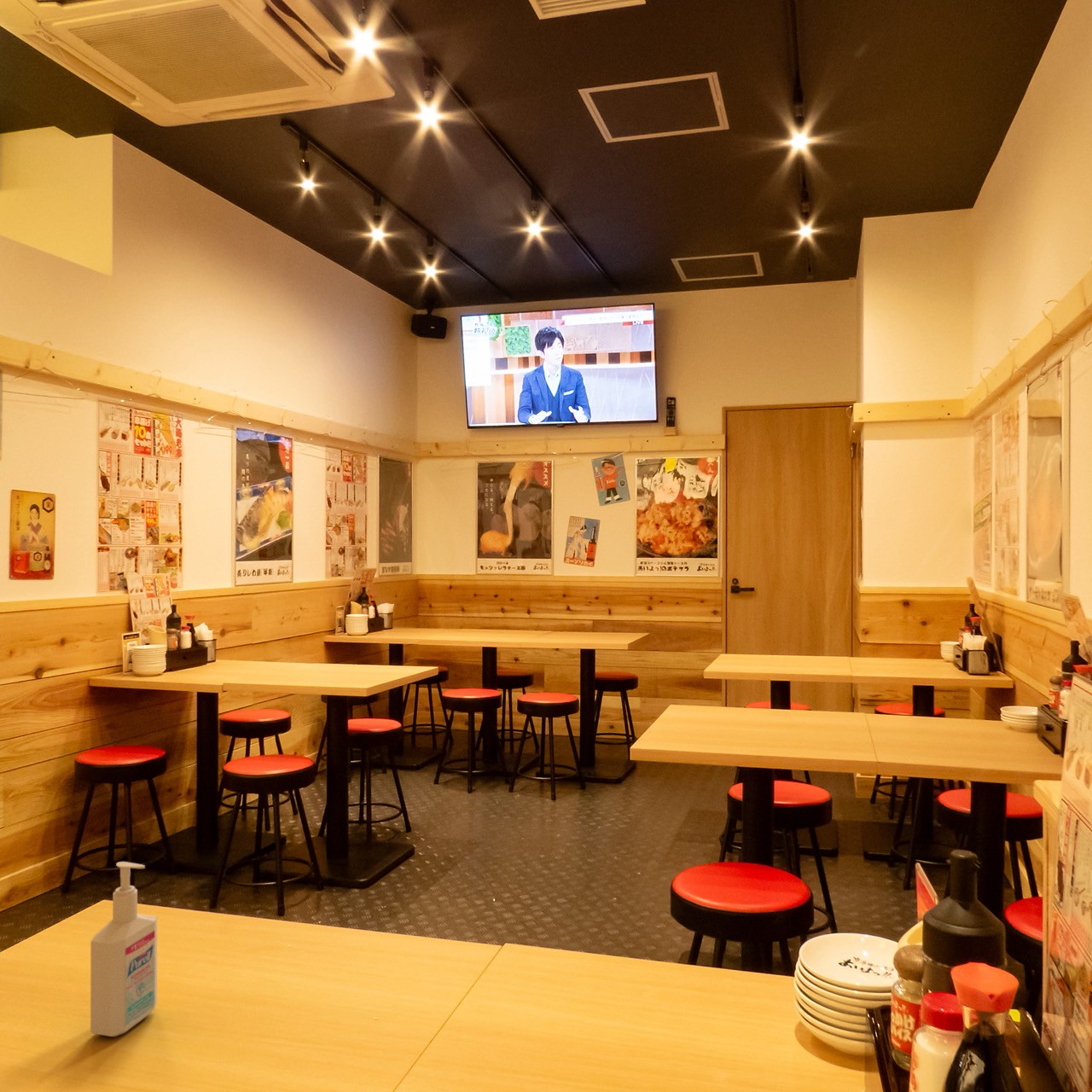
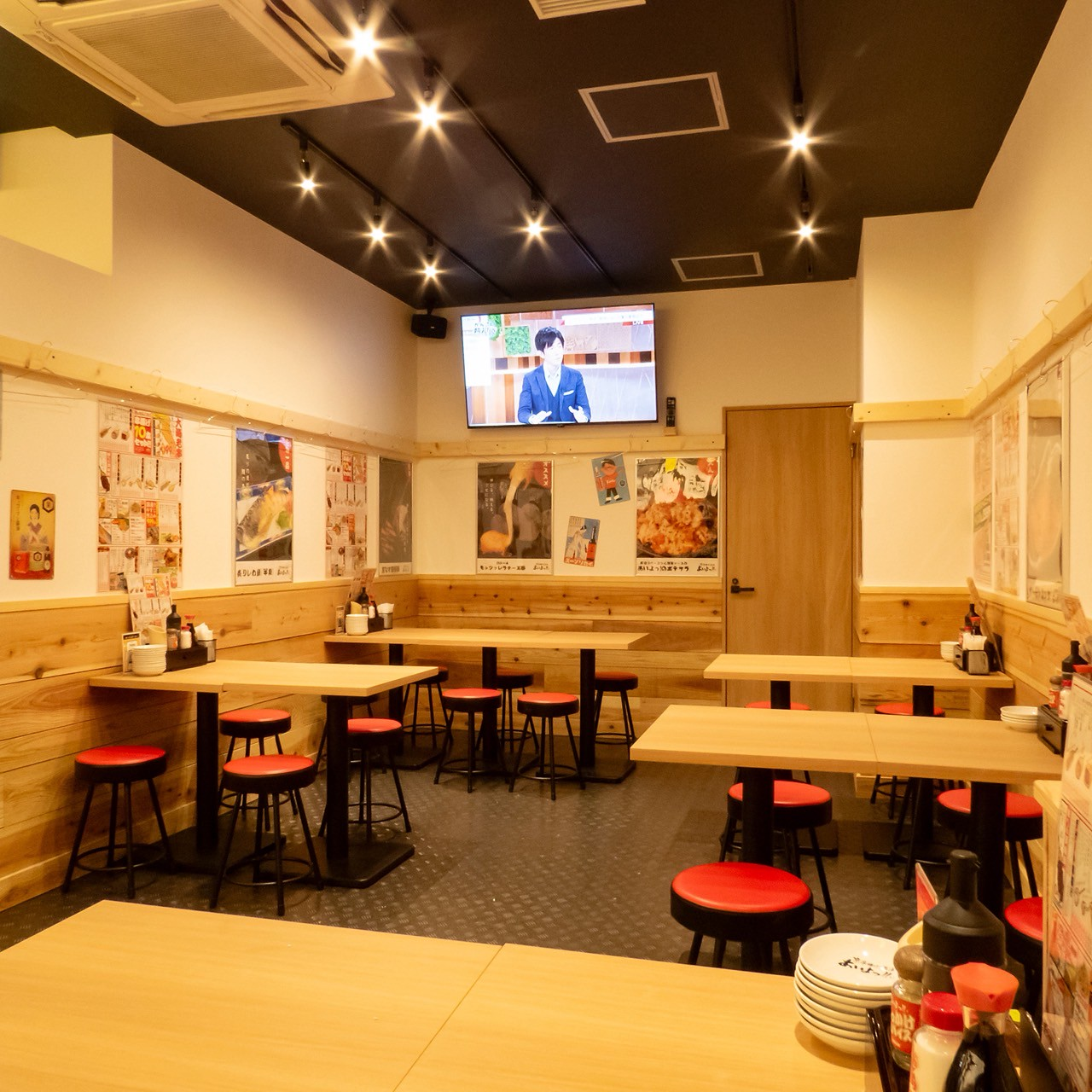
- bottle [90,861,158,1037]
